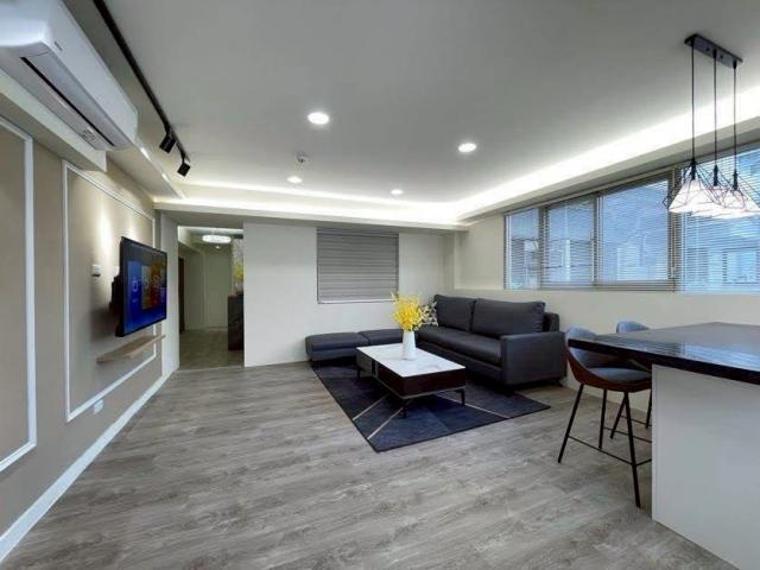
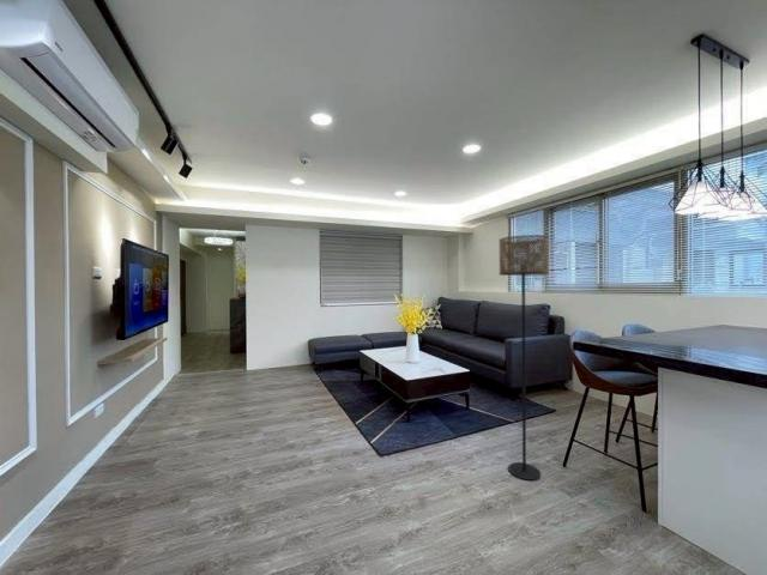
+ floor lamp [497,234,550,482]
